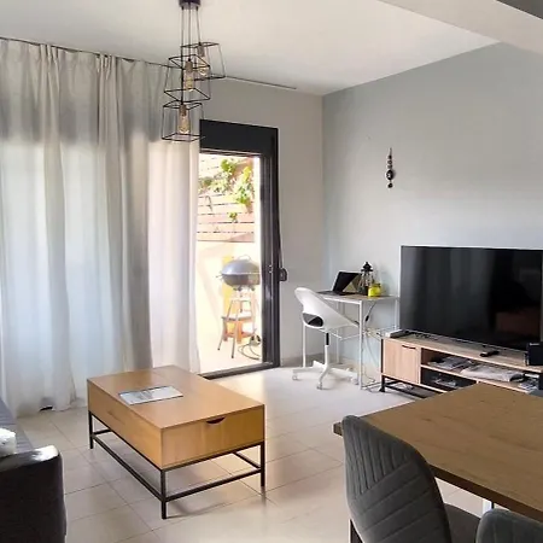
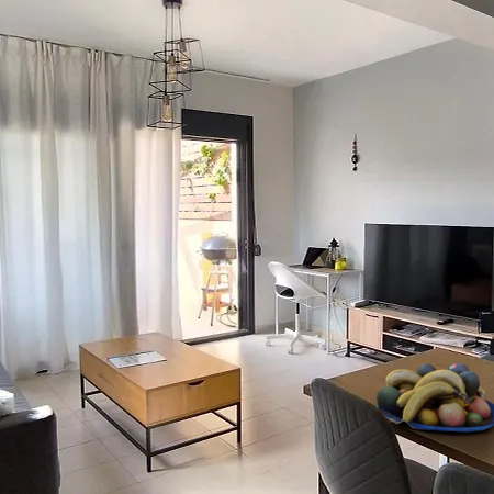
+ fruit bowl [375,362,494,433]
